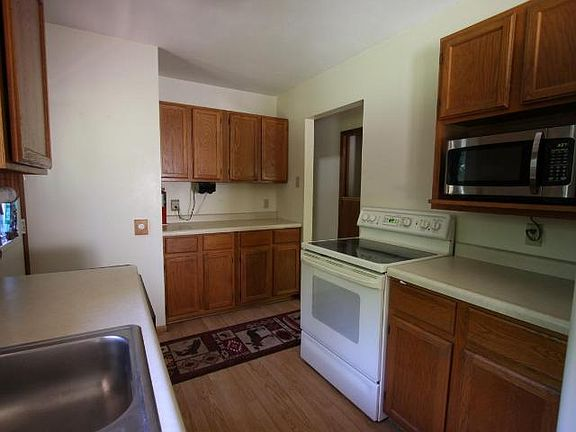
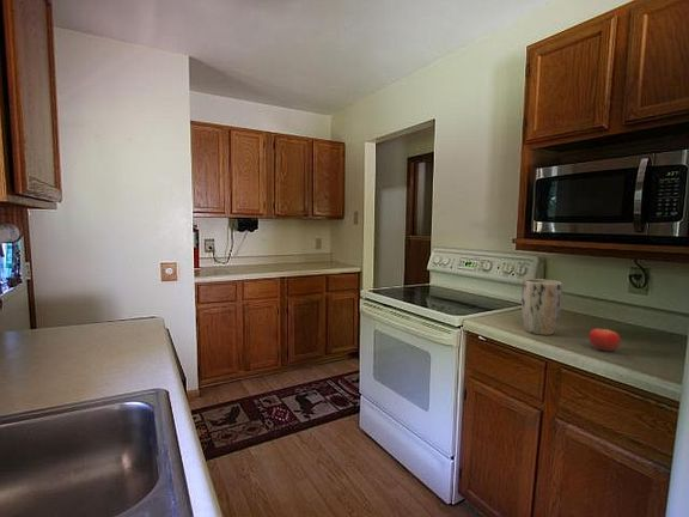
+ fruit [589,326,621,353]
+ plant pot [520,278,563,336]
